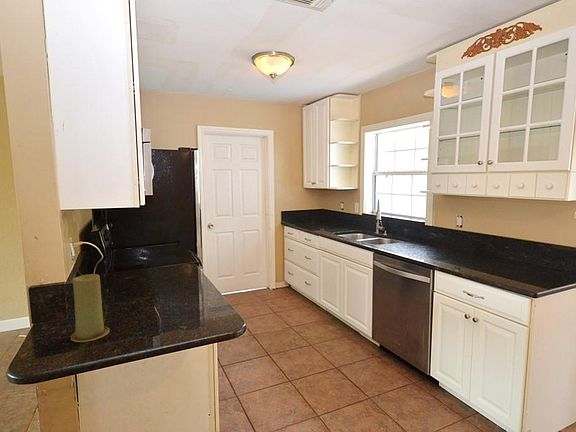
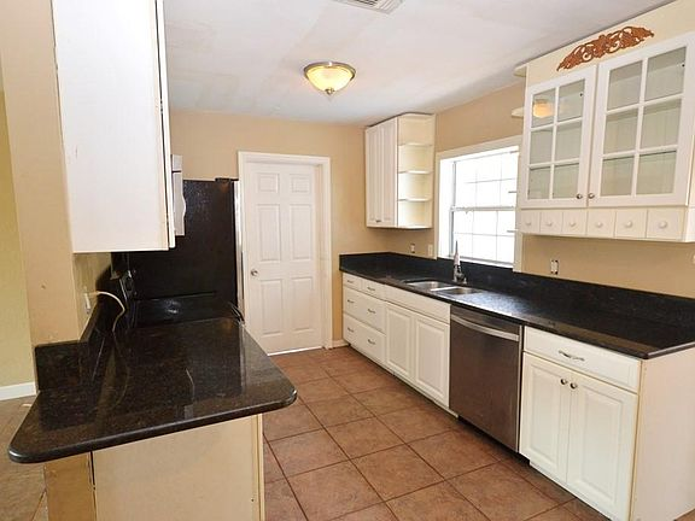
- candle [70,273,111,343]
